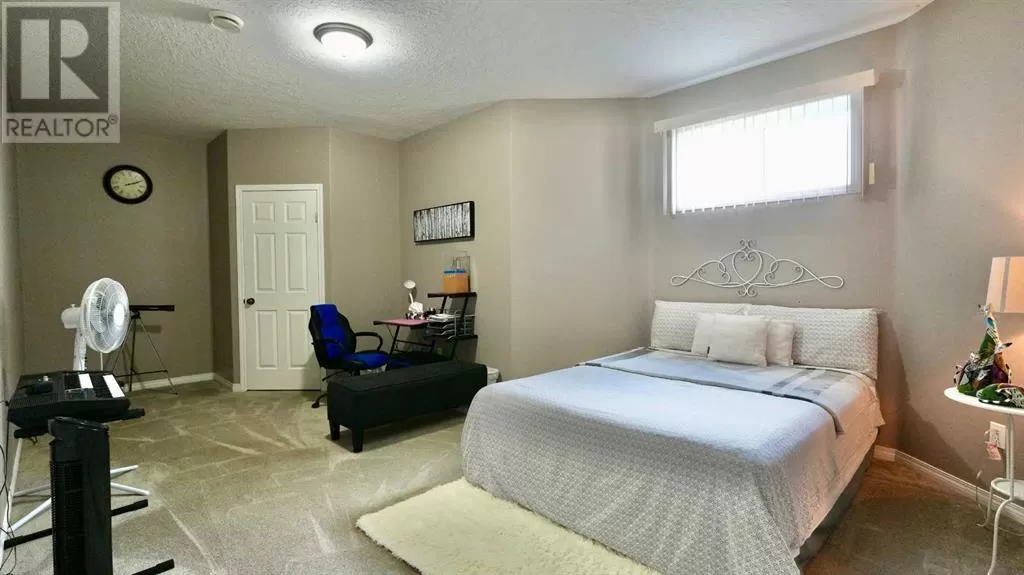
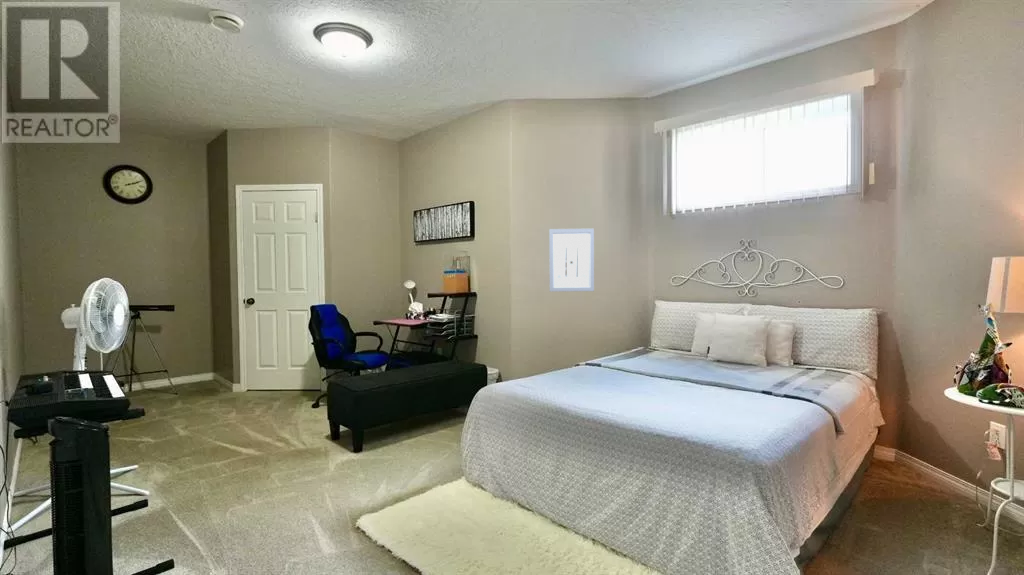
+ wall art [548,228,595,292]
